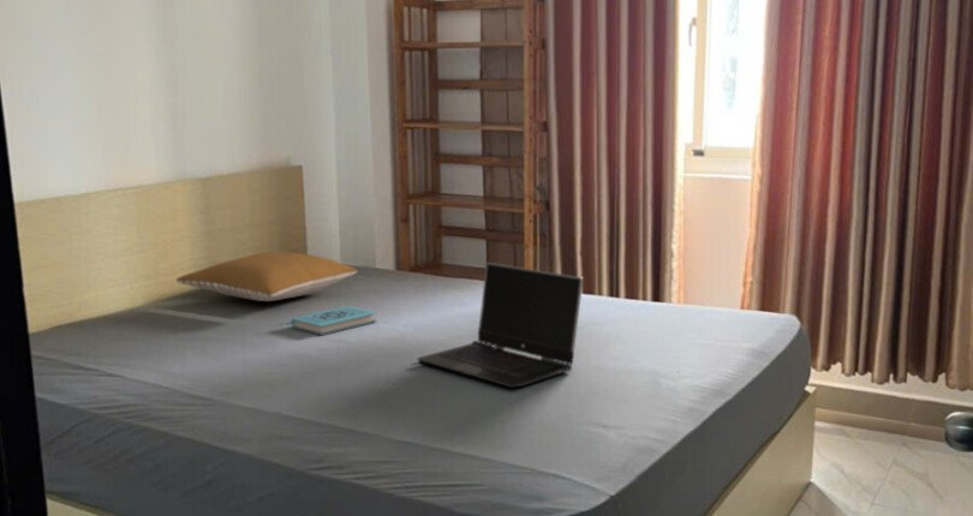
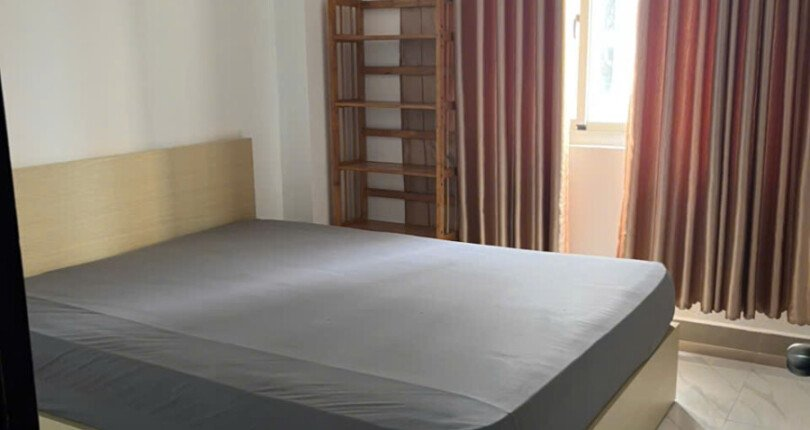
- pillow [175,251,358,302]
- laptop computer [416,262,584,389]
- book [291,305,378,336]
